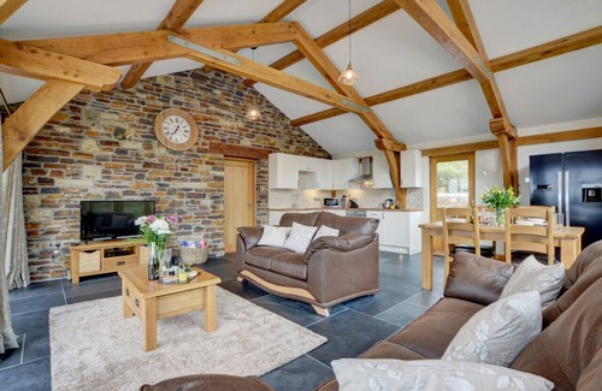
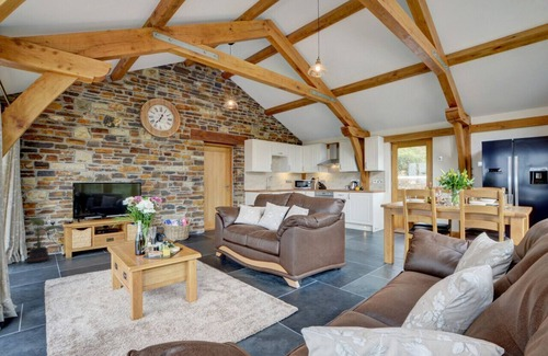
+ potted plant [23,217,62,264]
